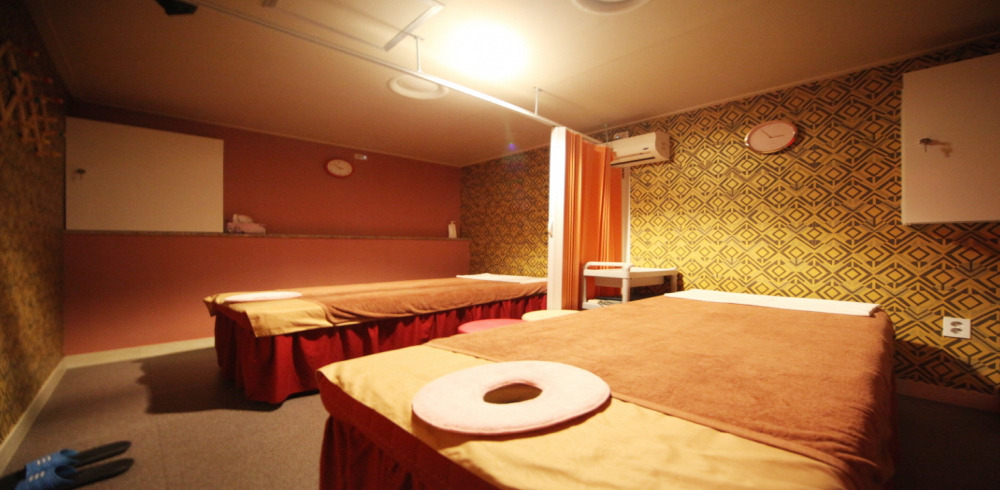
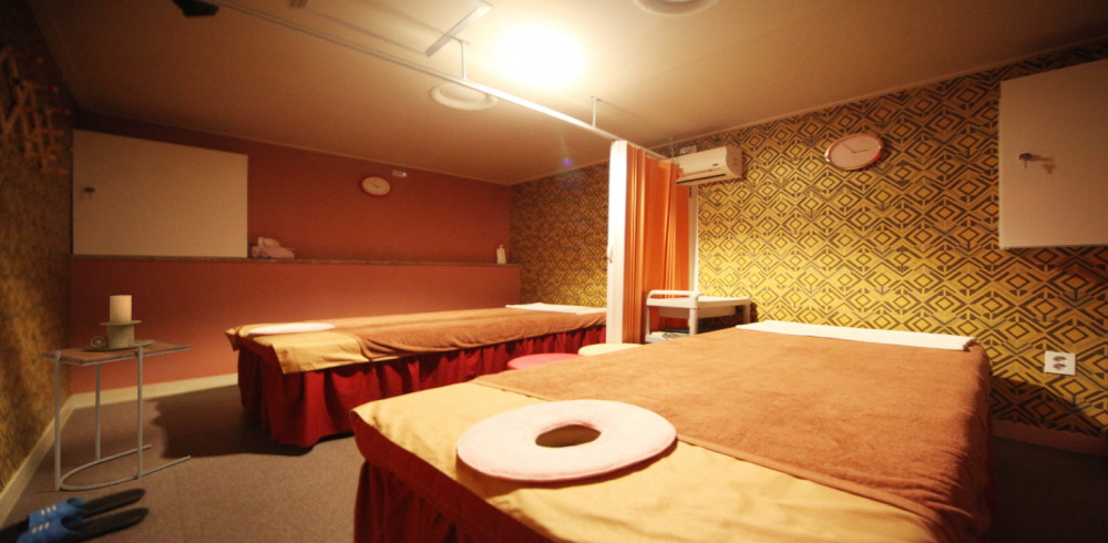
+ side table [41,338,192,492]
+ candle holder [81,294,155,351]
